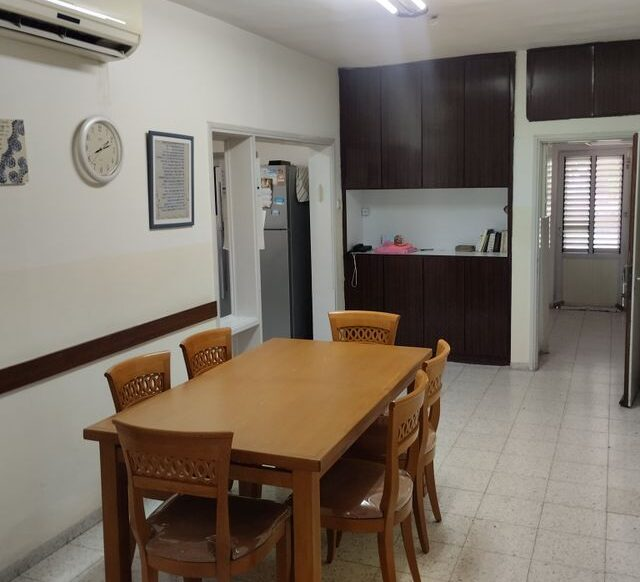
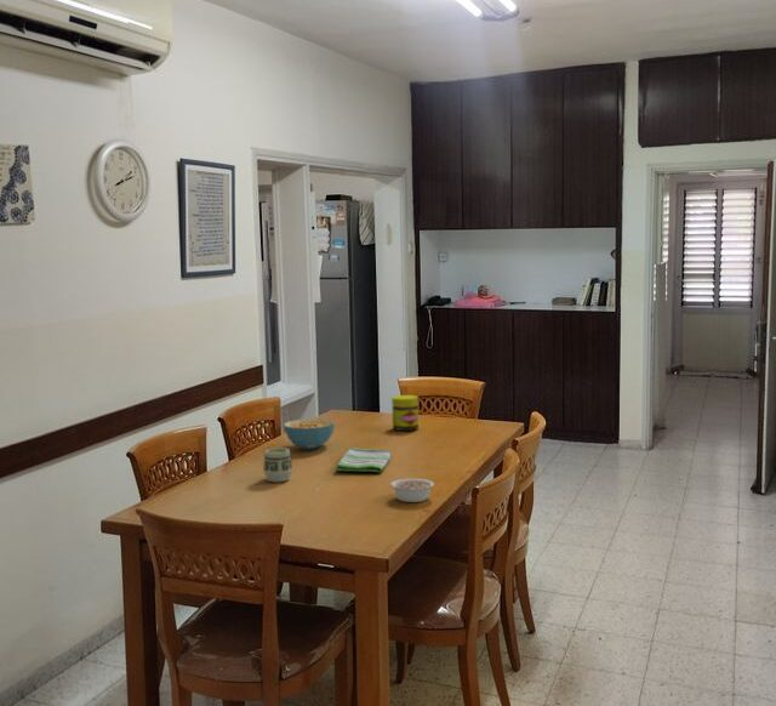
+ cup [262,446,293,483]
+ jar [390,394,420,432]
+ dish towel [335,446,393,473]
+ cereal bowl [283,417,336,451]
+ legume [389,478,435,503]
